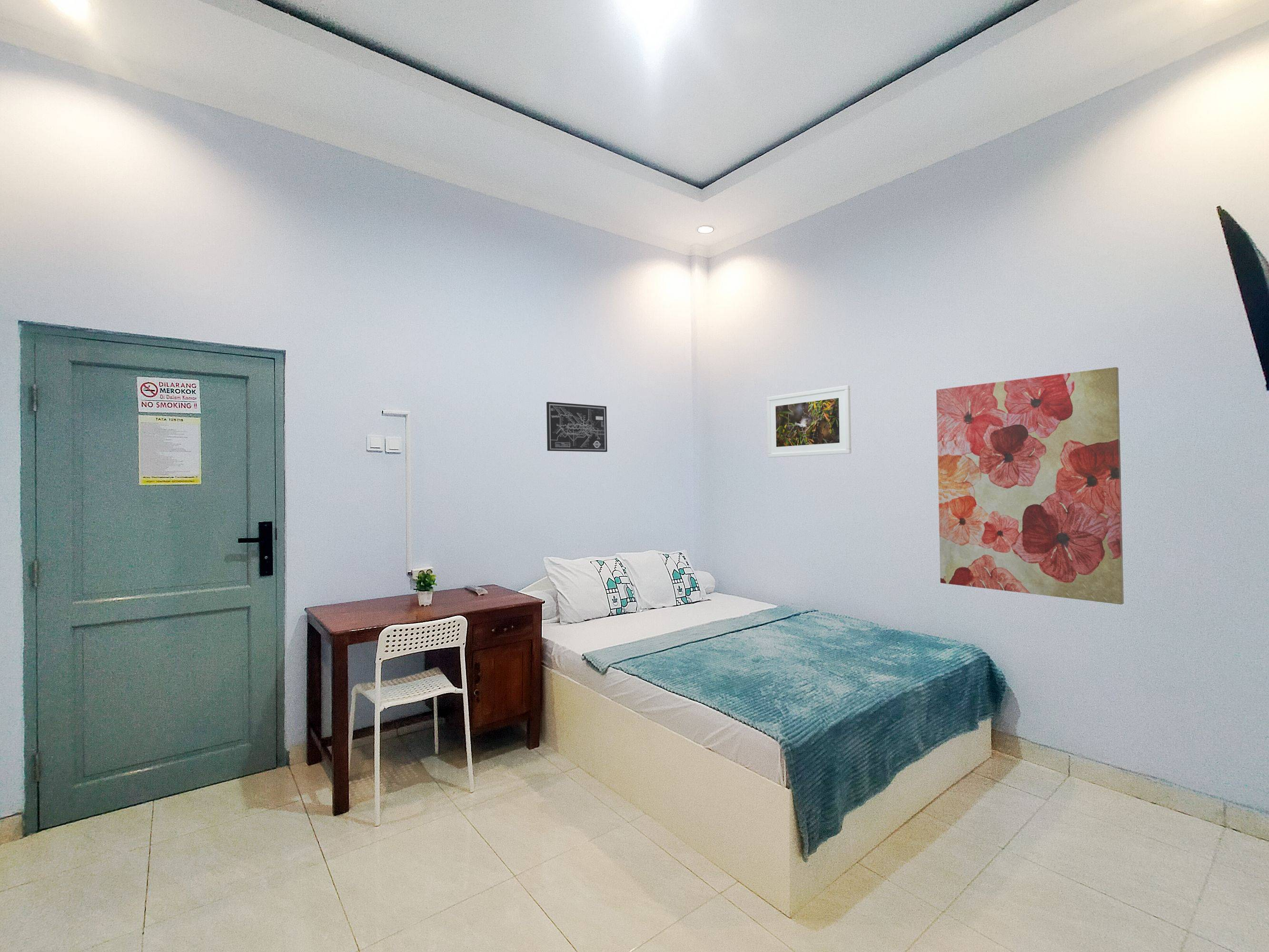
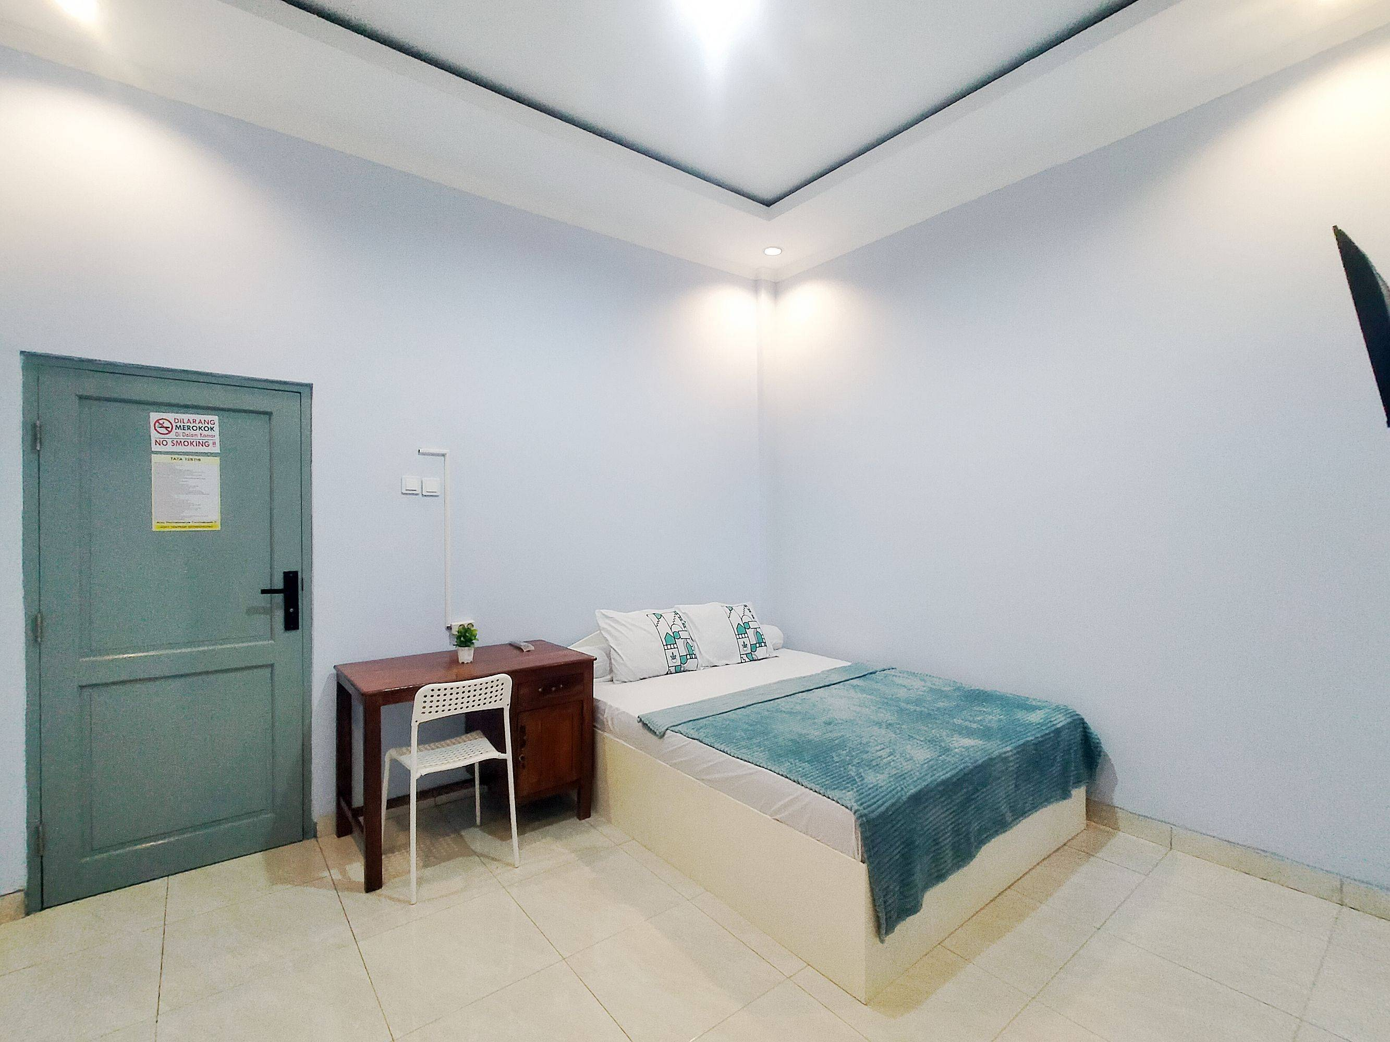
- wall art [936,367,1124,605]
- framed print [766,385,852,458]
- wall art [546,401,608,452]
